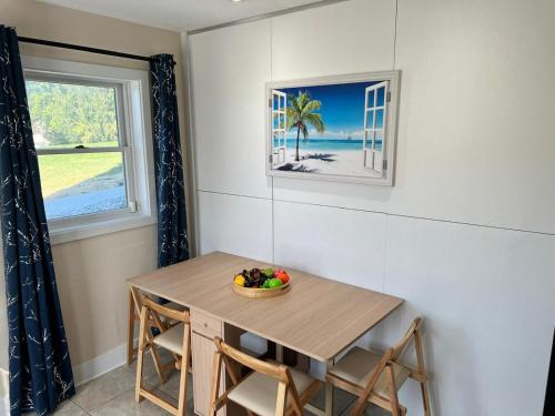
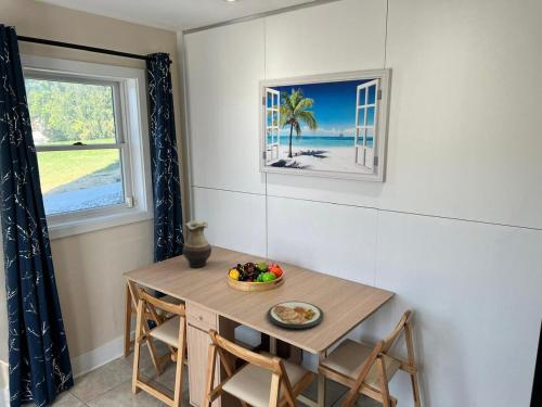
+ vase [181,219,212,269]
+ dish [267,301,324,330]
